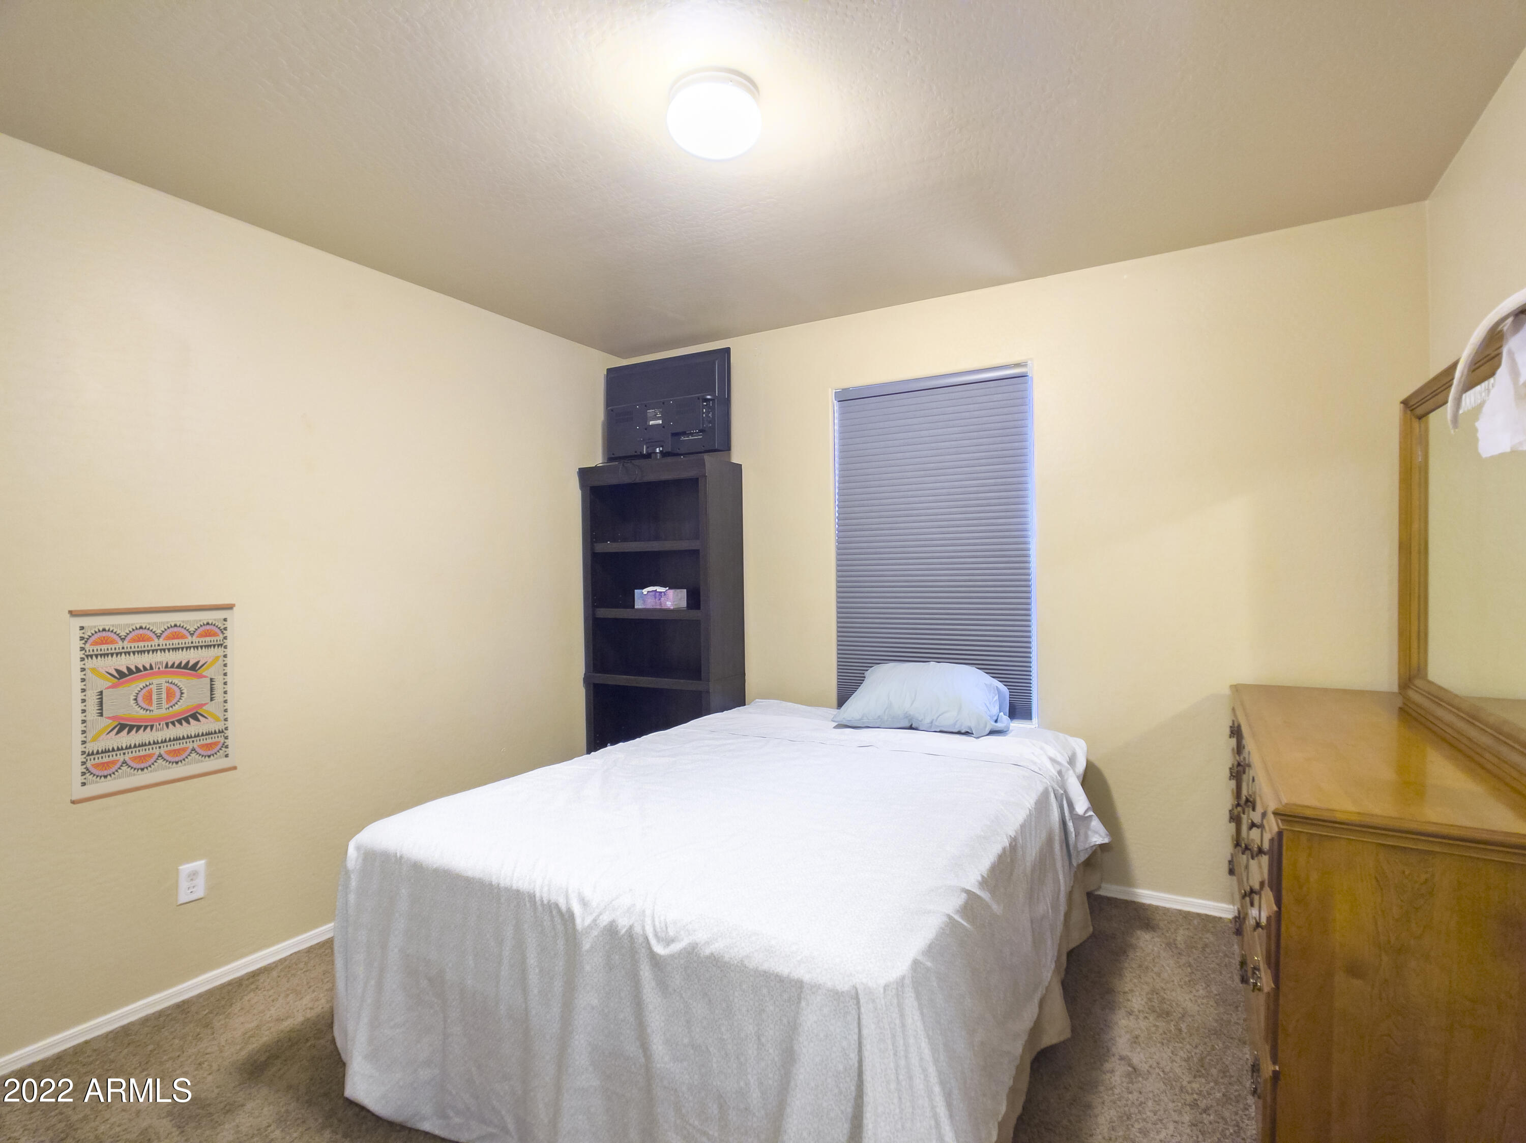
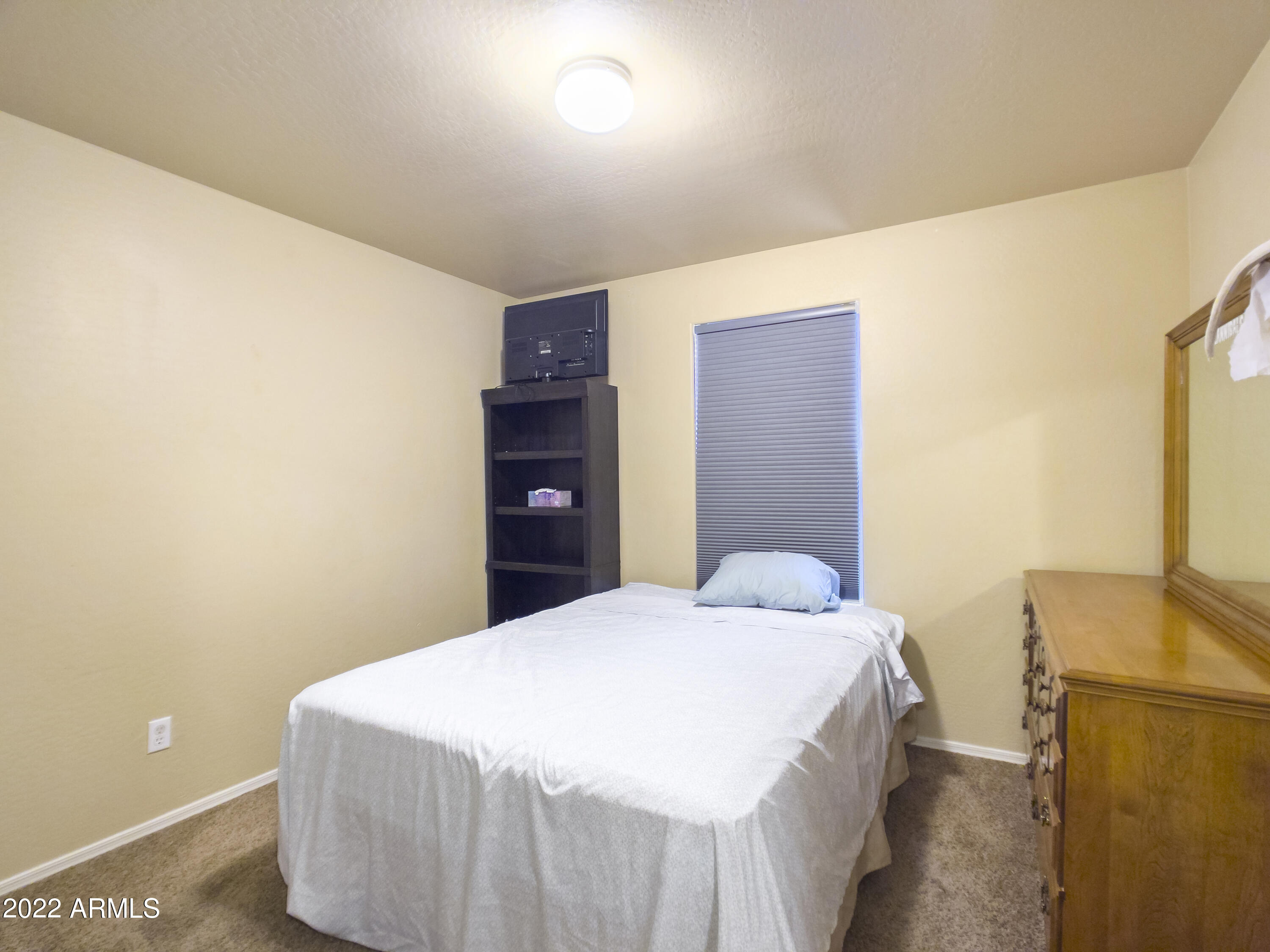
- wall art [67,603,238,806]
